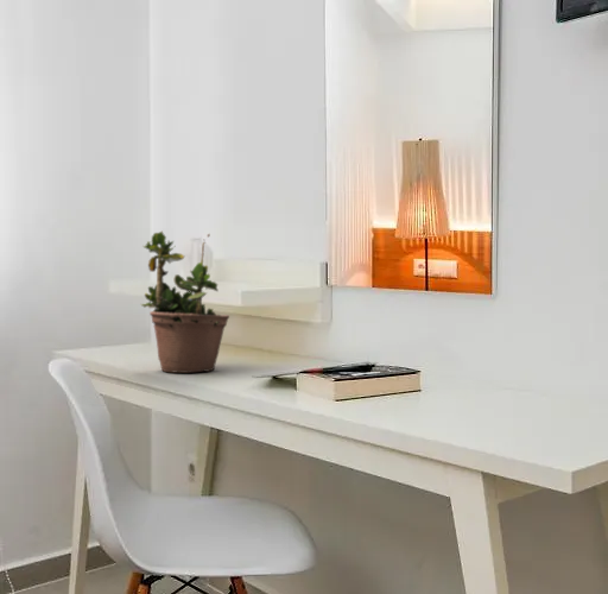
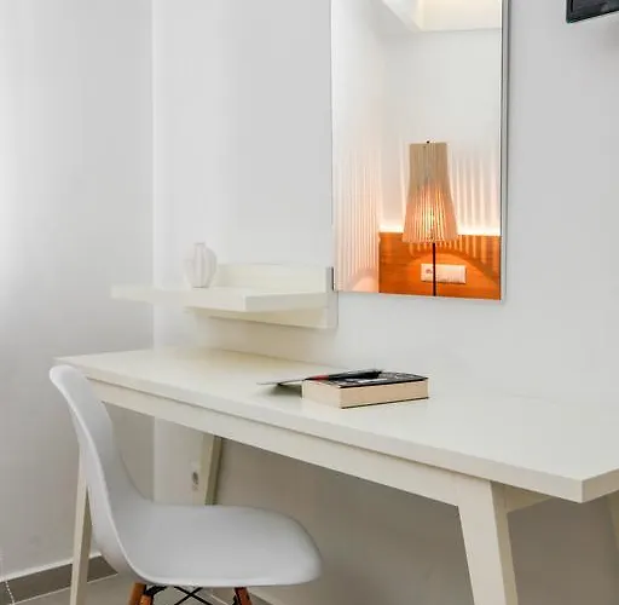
- potted plant [140,229,230,374]
